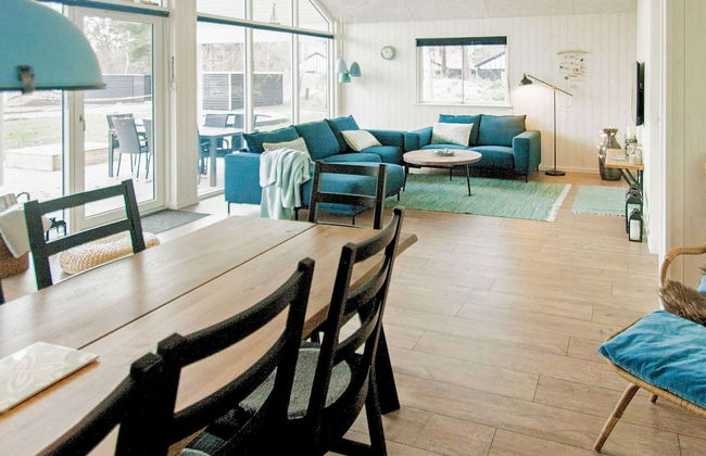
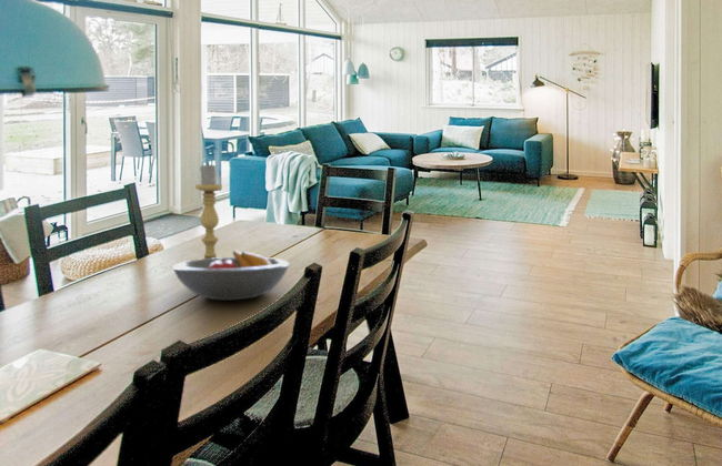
+ fruit bowl [171,250,291,302]
+ candle holder [194,162,223,260]
